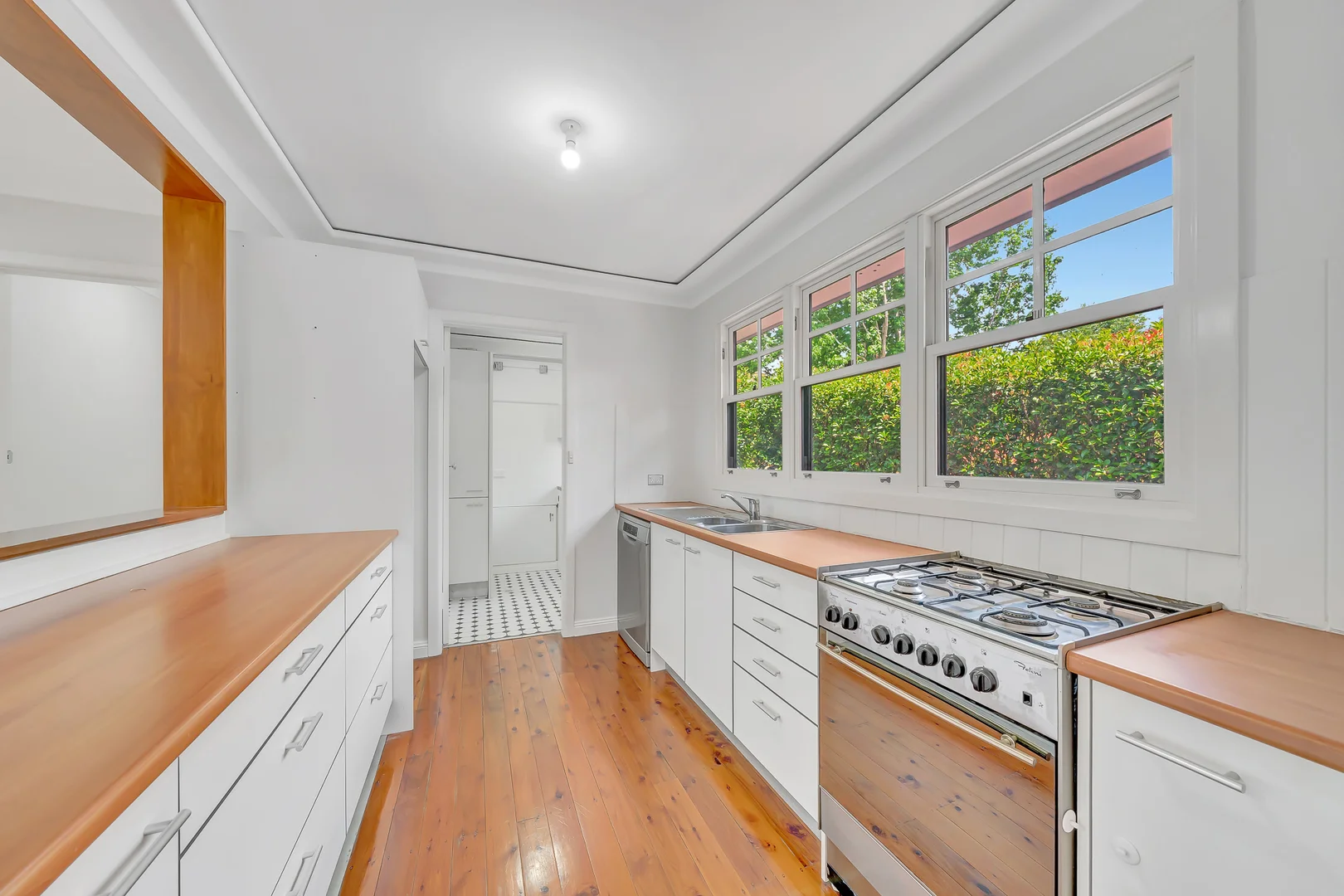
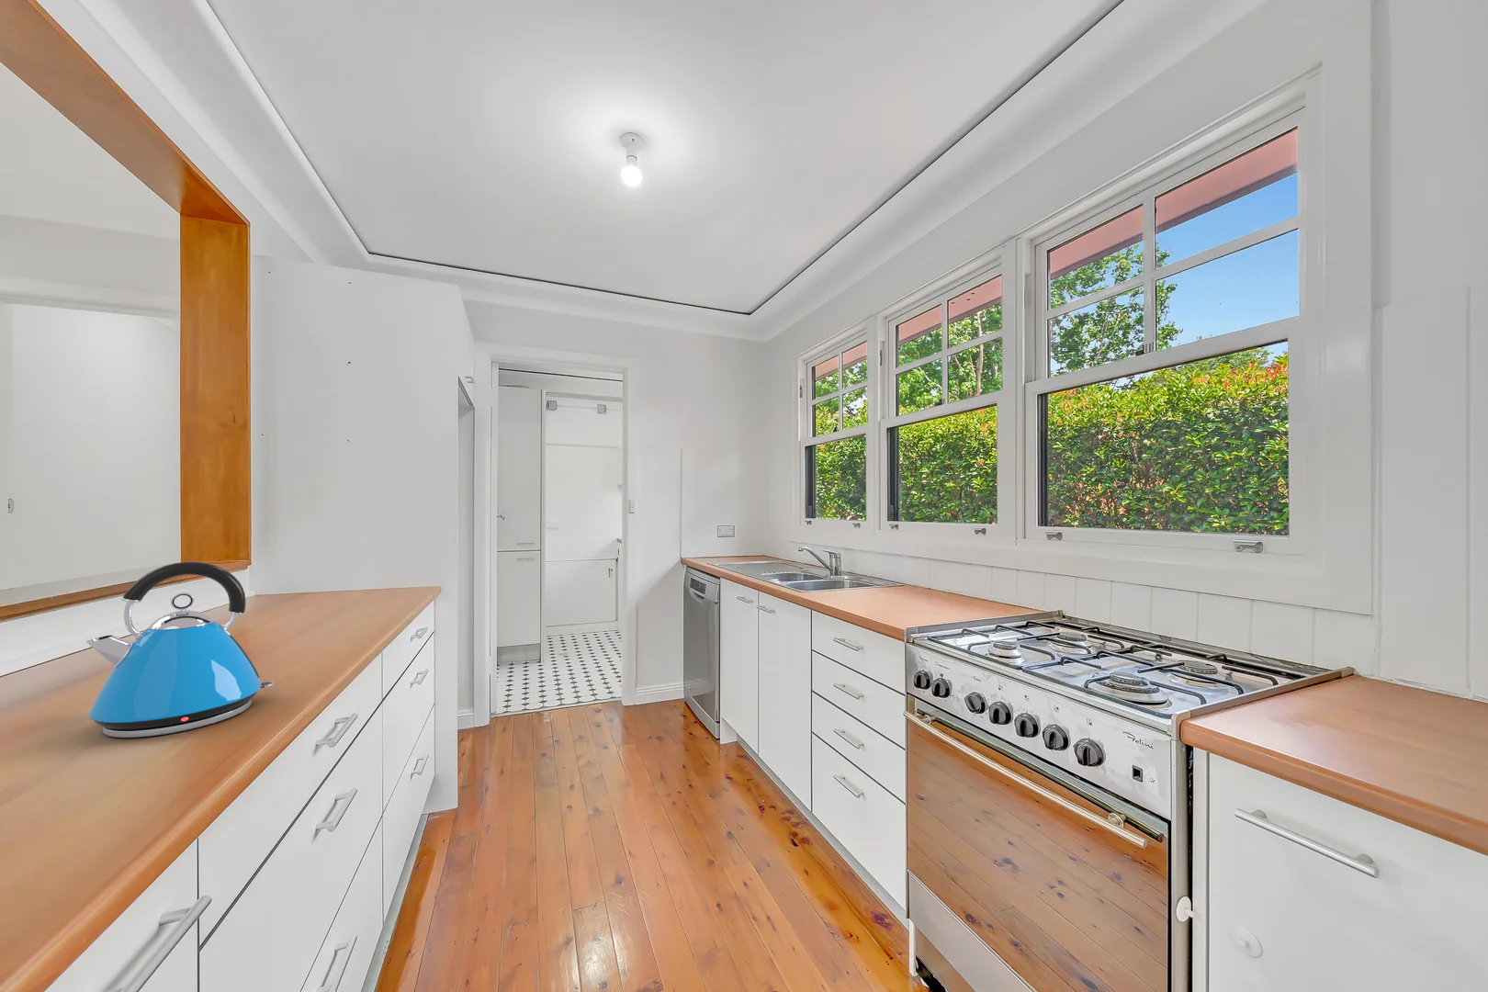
+ kettle [85,561,275,738]
